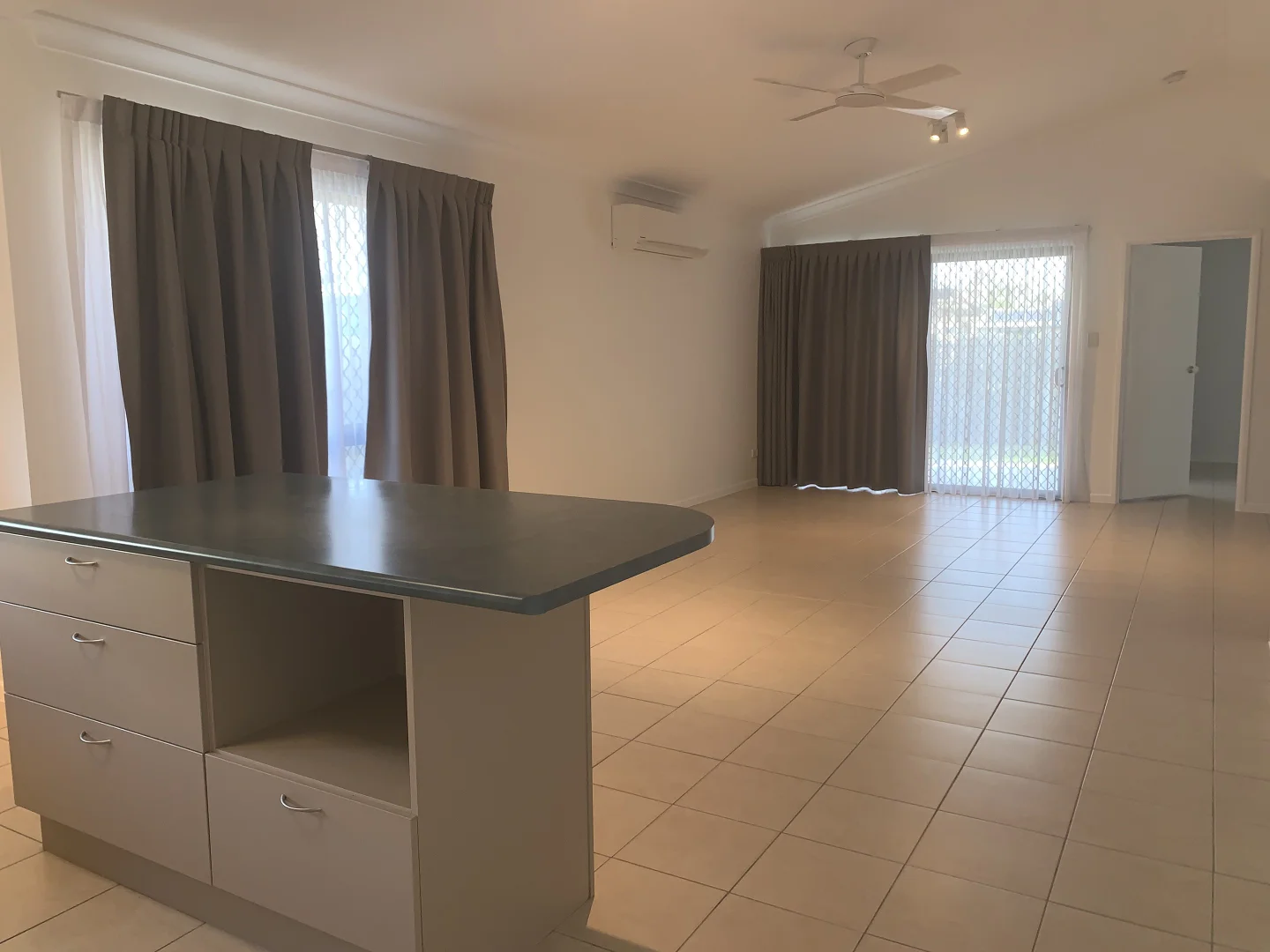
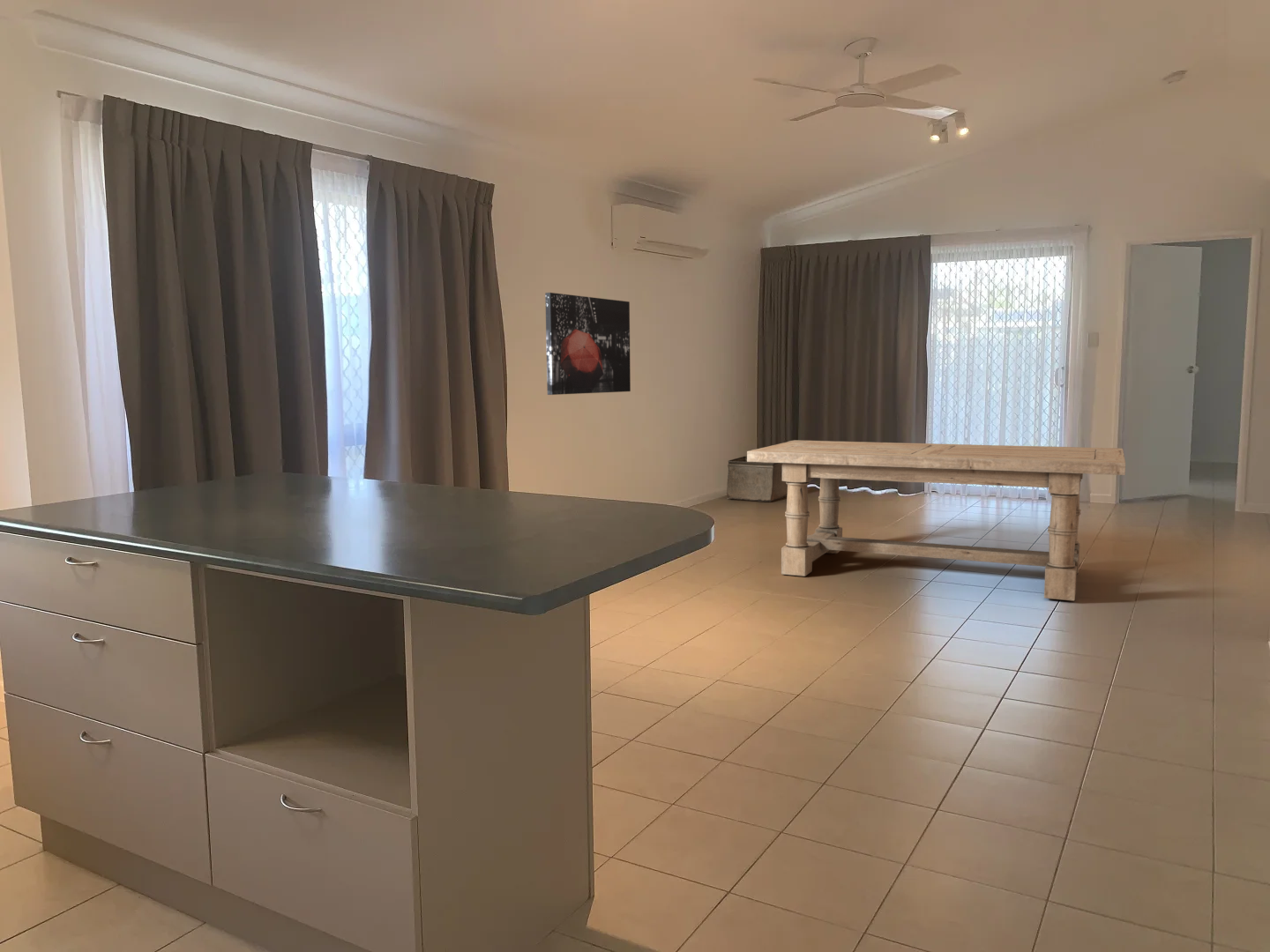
+ wall art [544,292,631,396]
+ storage bin [726,456,788,502]
+ dining table [746,440,1126,602]
